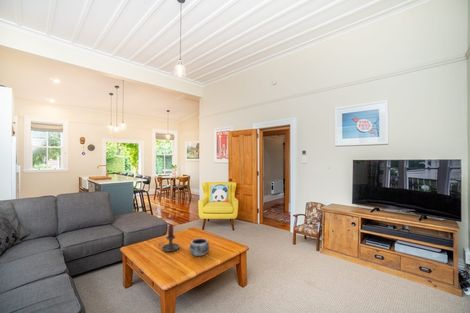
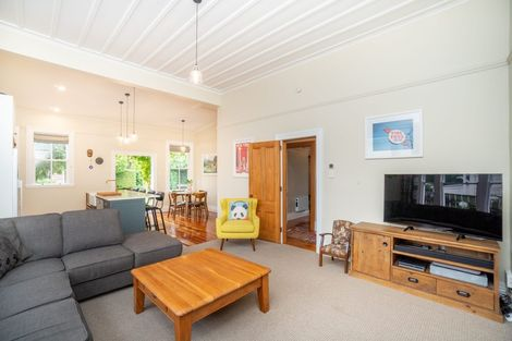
- decorative bowl [189,237,210,257]
- candle holder [158,224,180,253]
